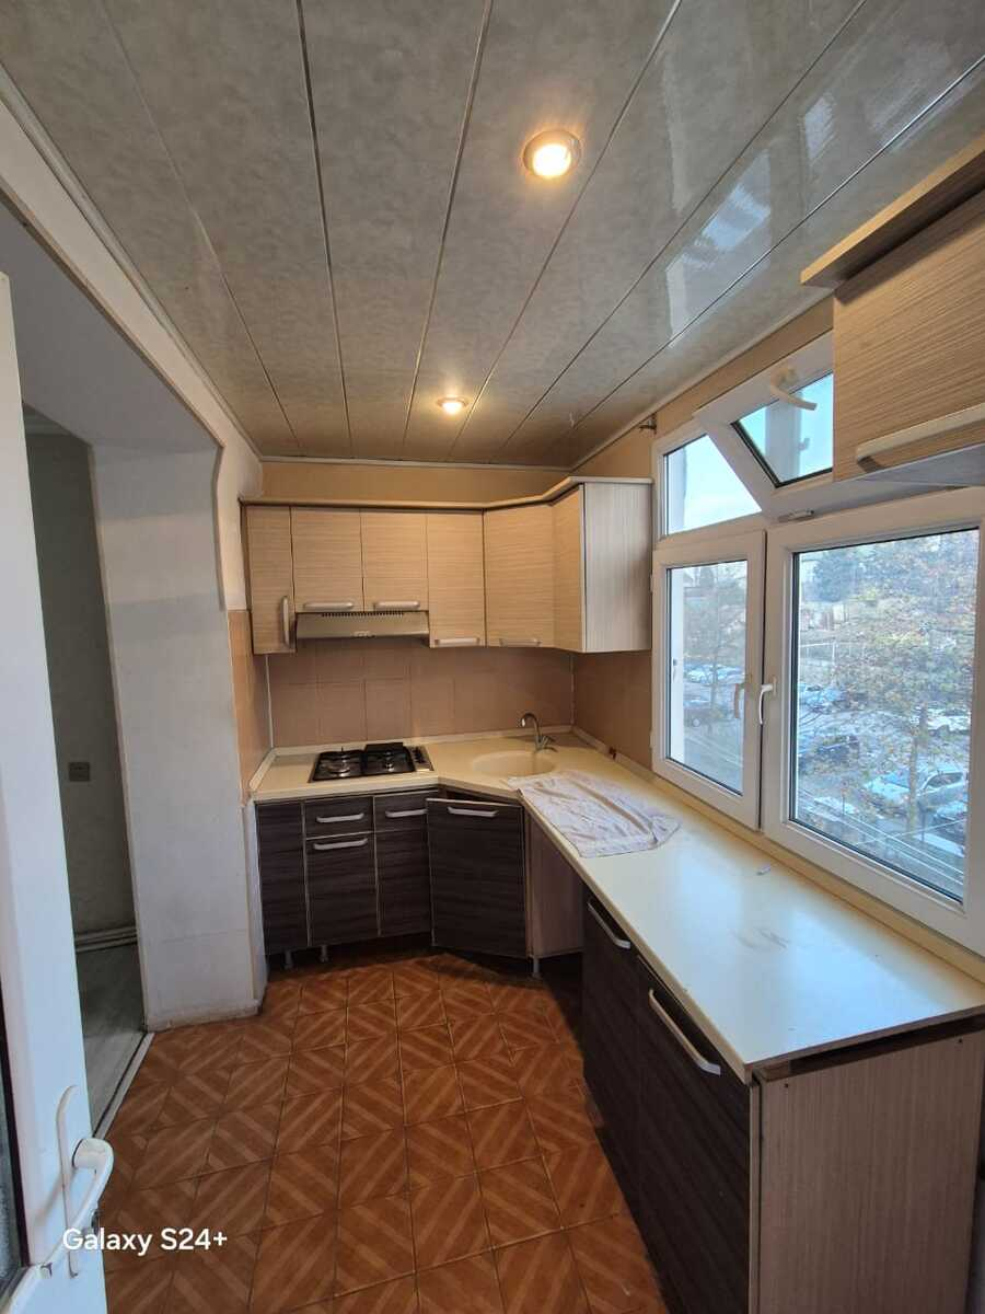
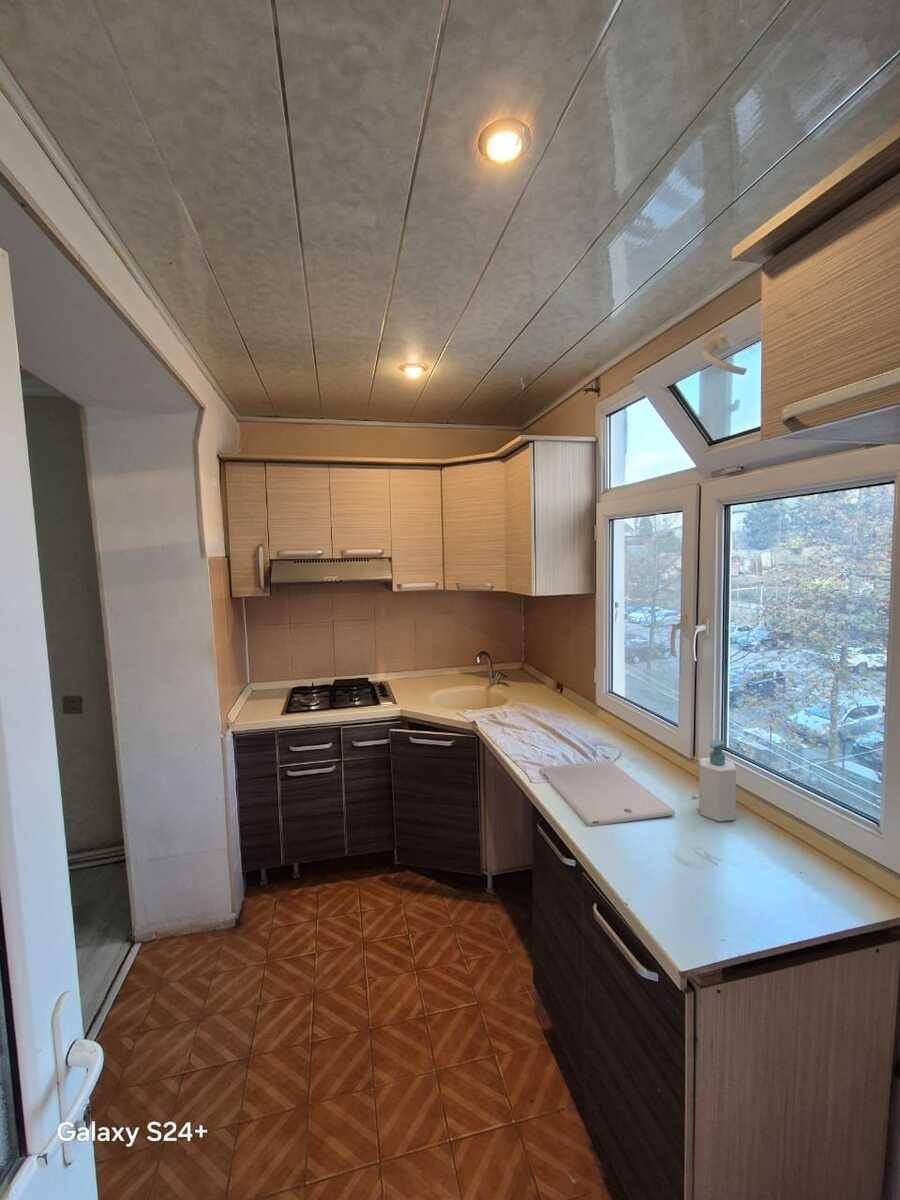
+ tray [538,759,676,827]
+ soap bottle [698,739,737,823]
